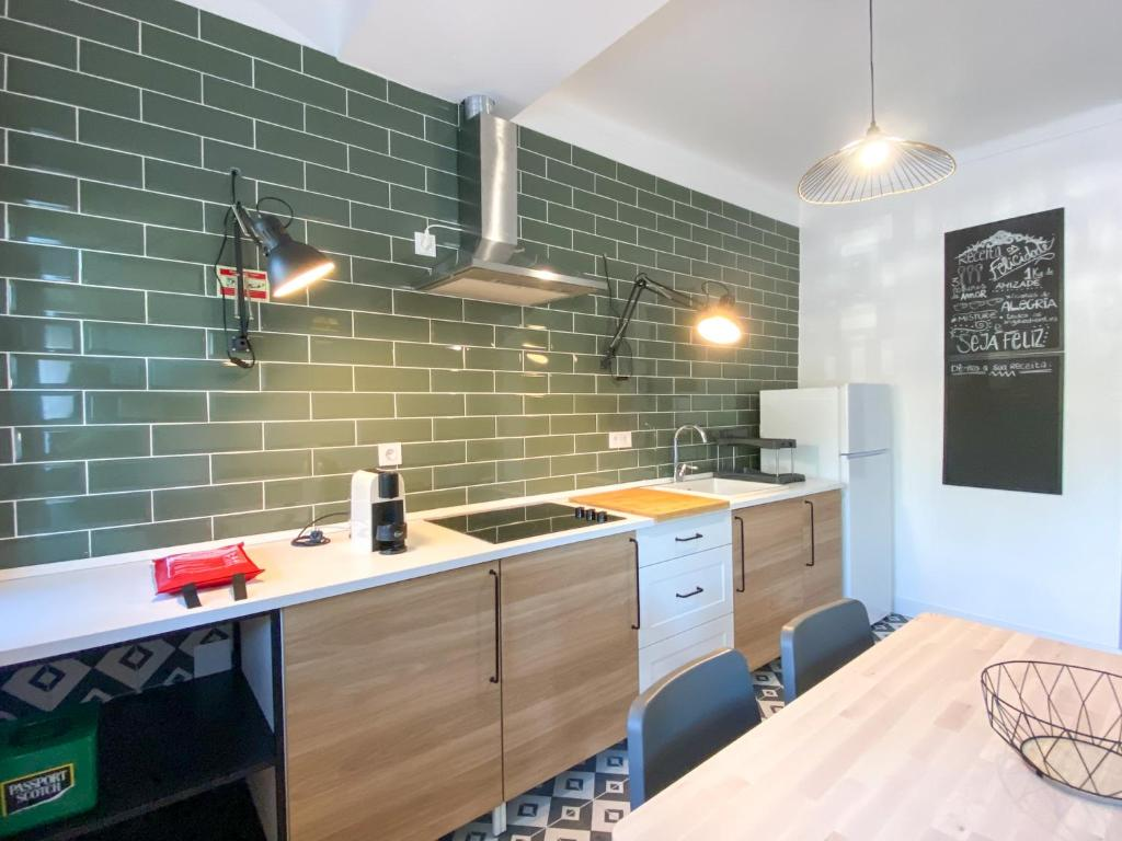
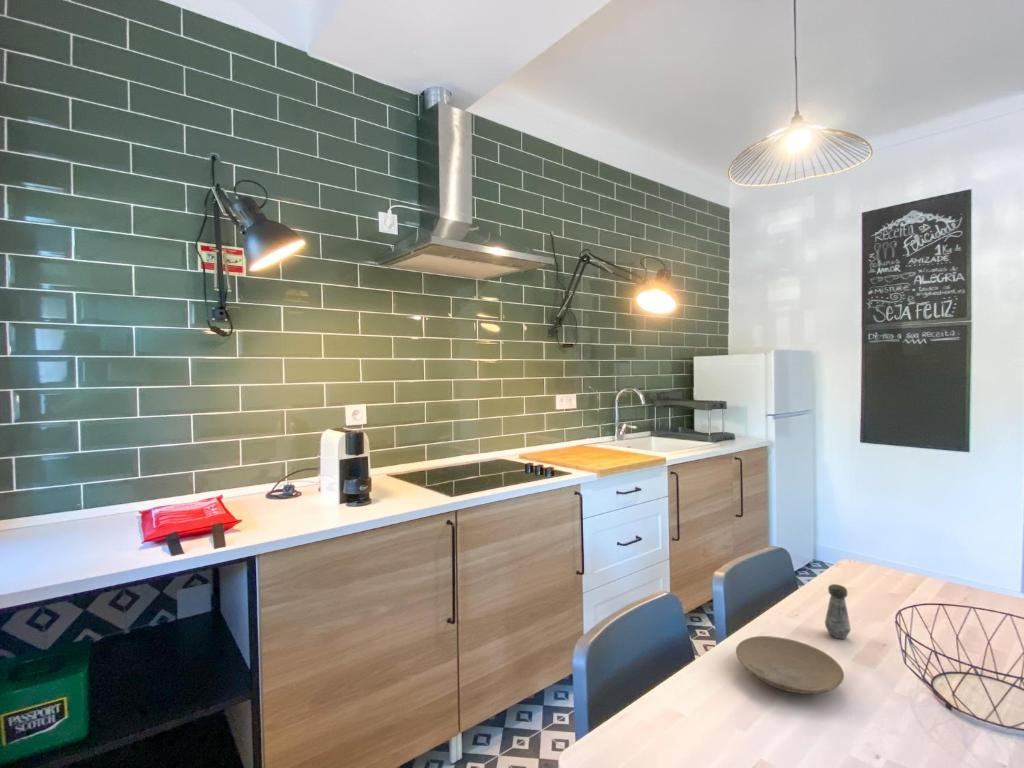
+ plate [735,635,845,695]
+ salt shaker [824,583,852,640]
